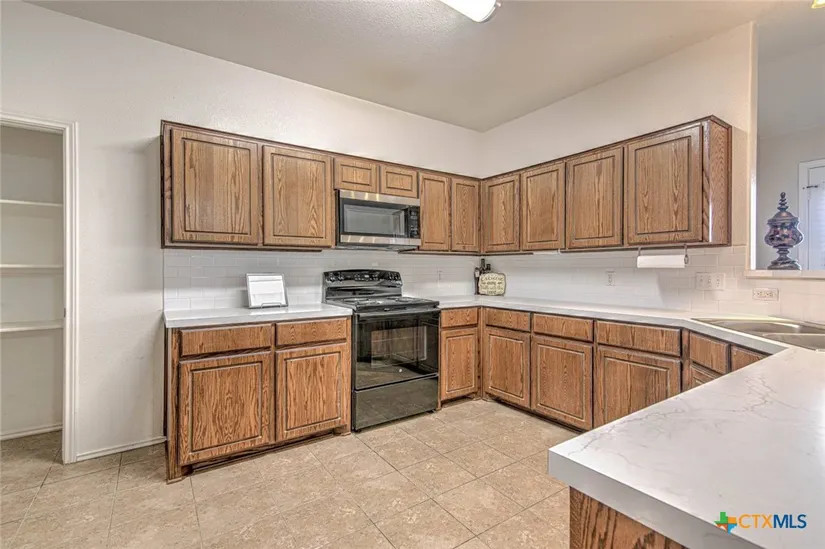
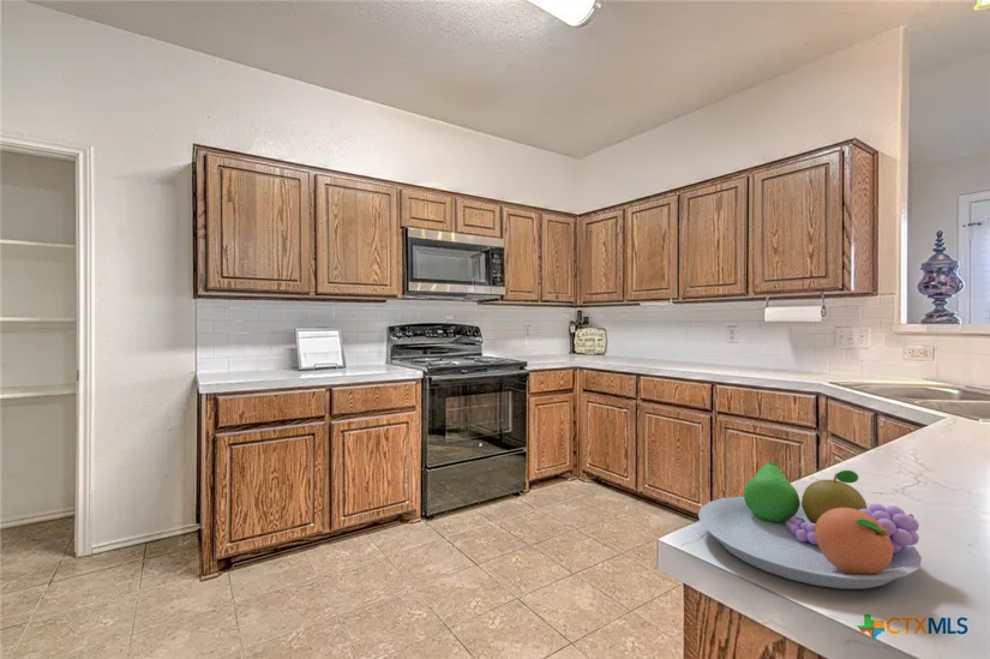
+ fruit bowl [697,461,923,591]
